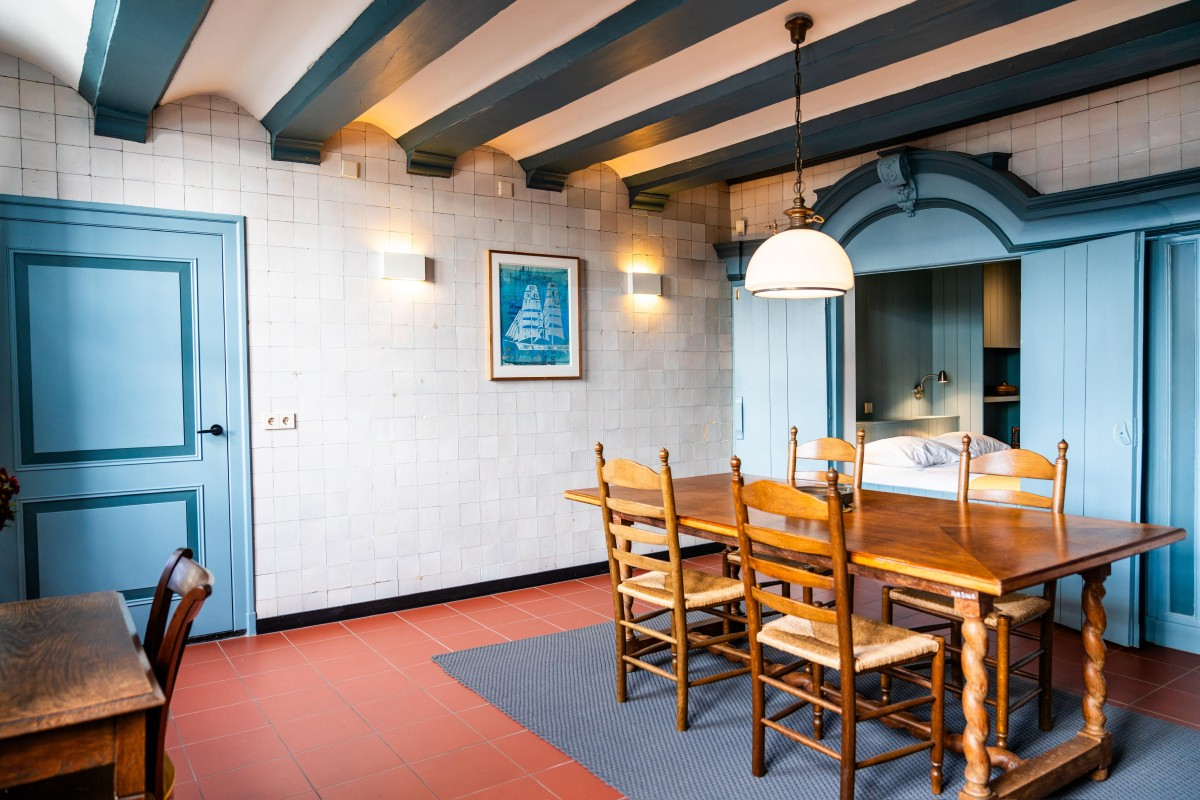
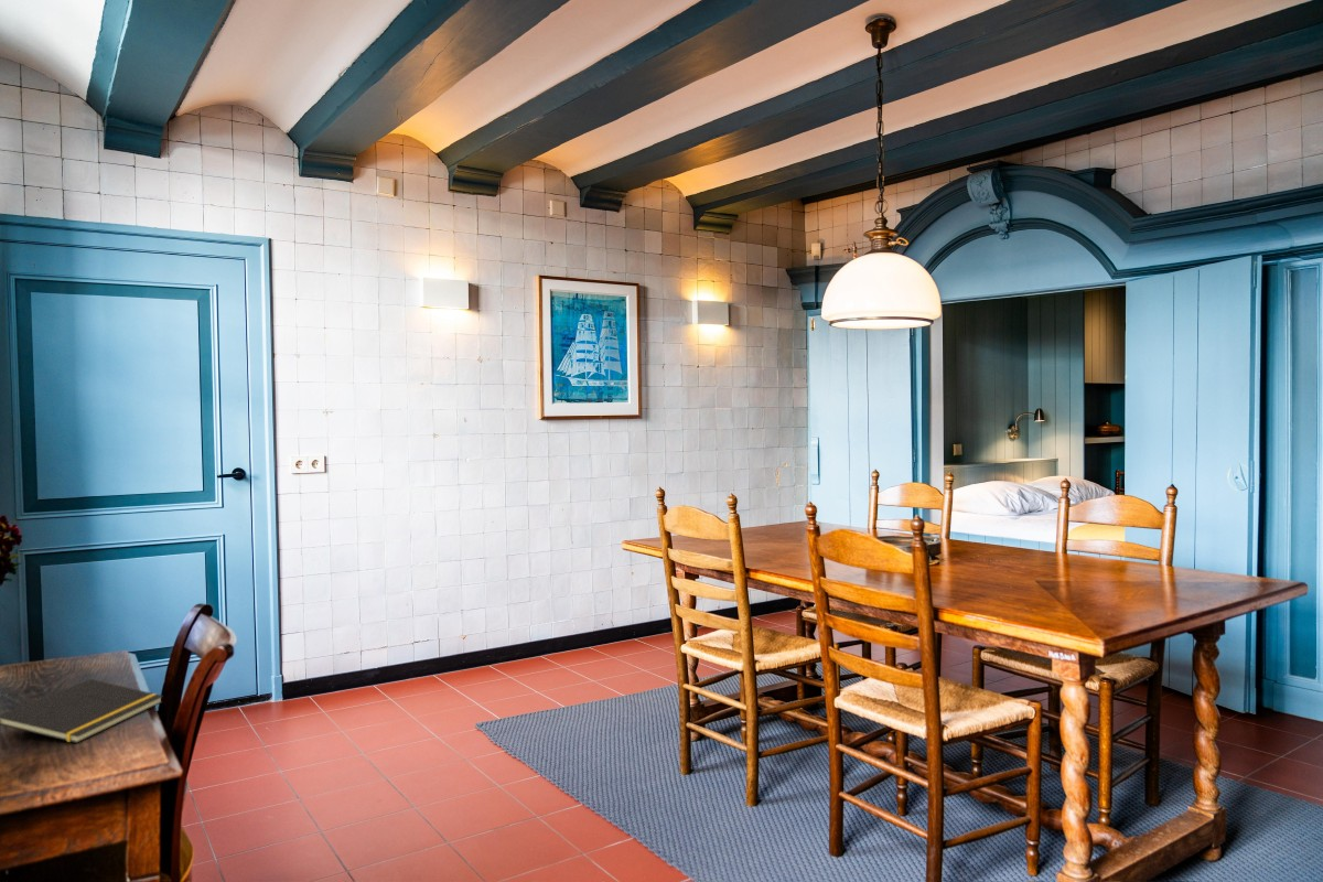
+ notepad [0,678,164,744]
